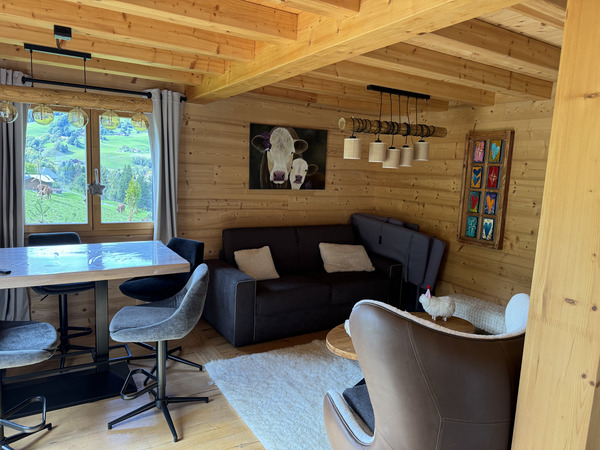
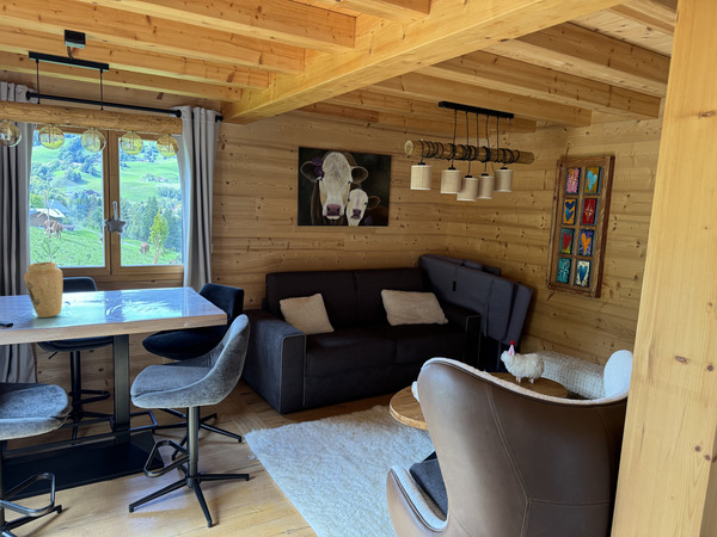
+ vase [23,261,65,319]
